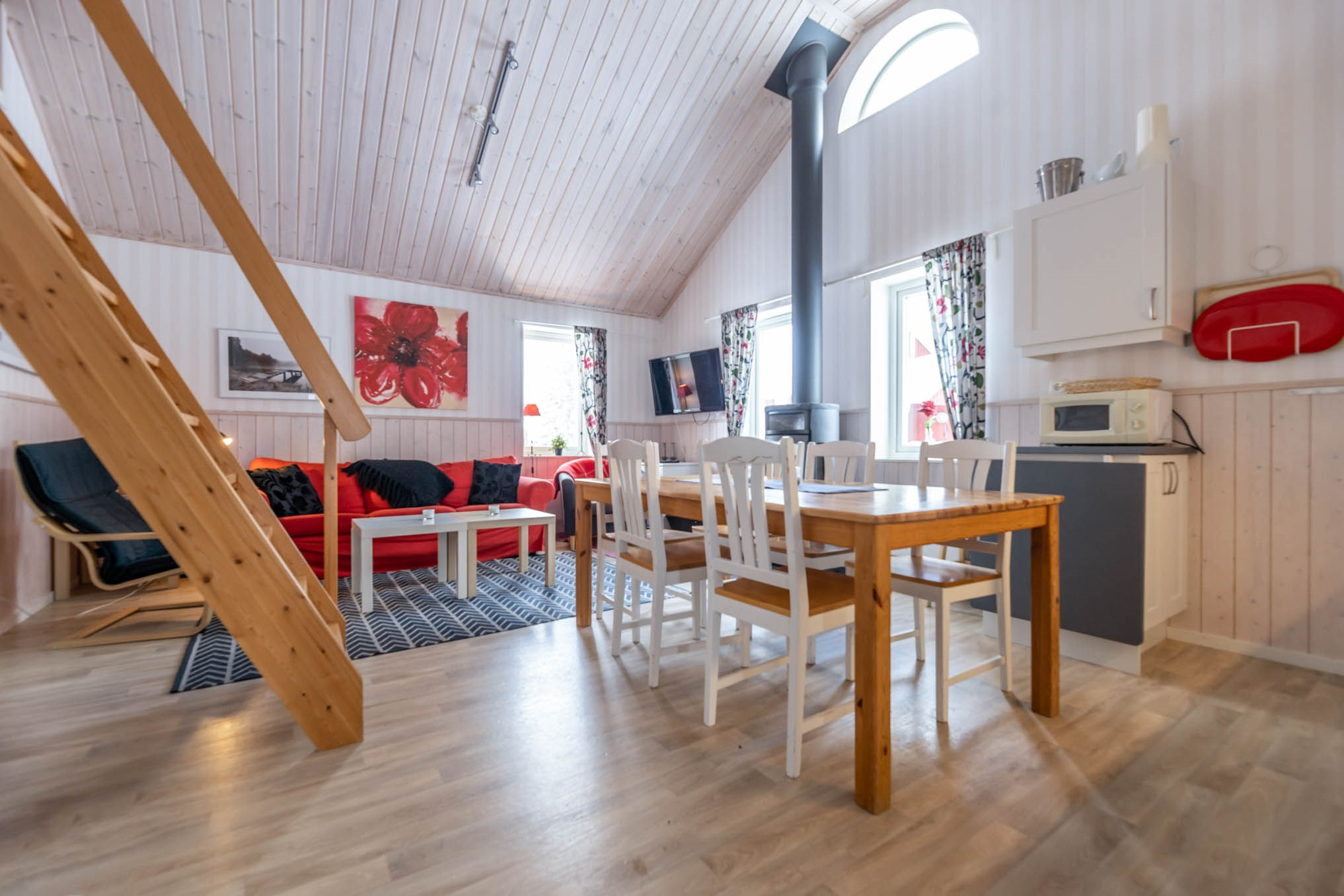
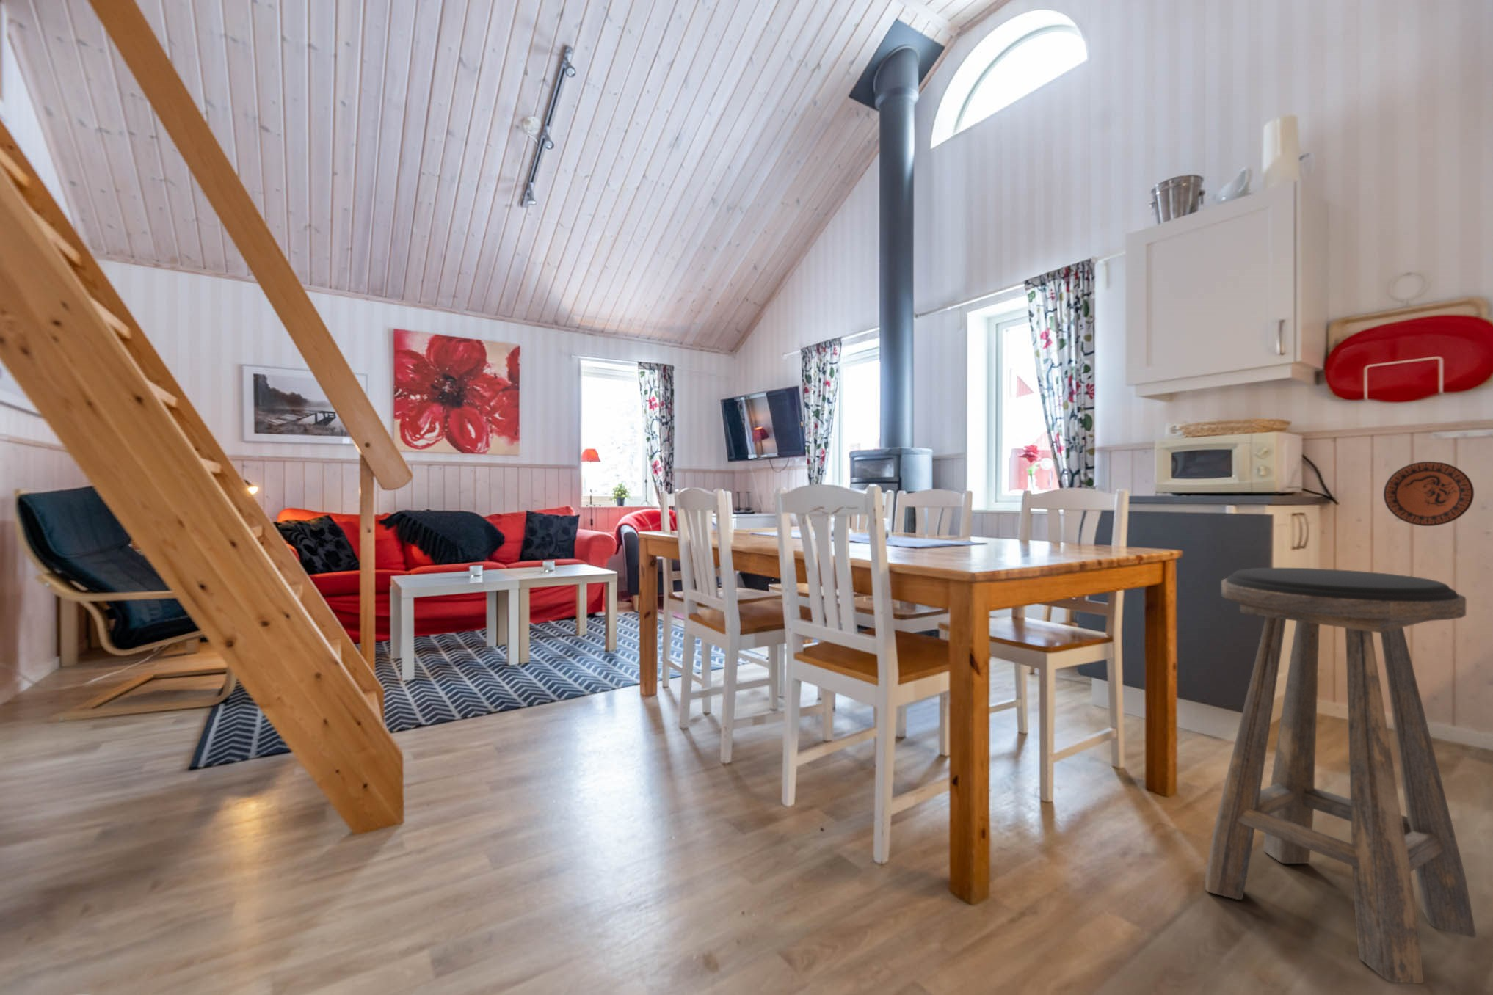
+ stool [1204,567,1476,984]
+ decorative plate [1383,461,1474,526]
